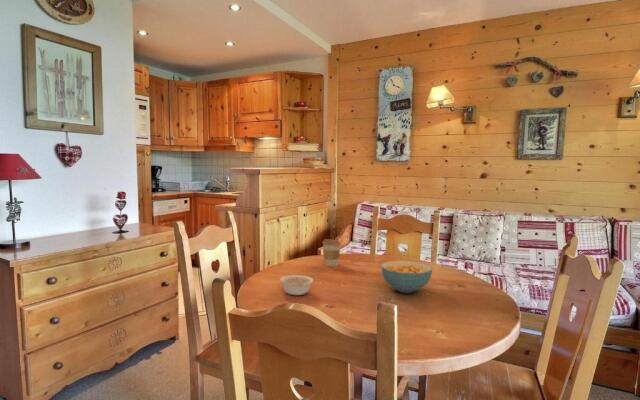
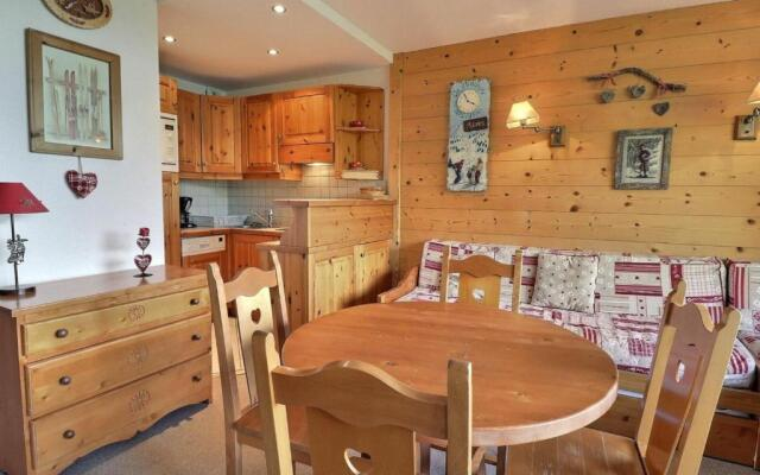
- cereal bowl [380,260,433,294]
- coffee cup [321,238,342,267]
- legume [279,274,314,296]
